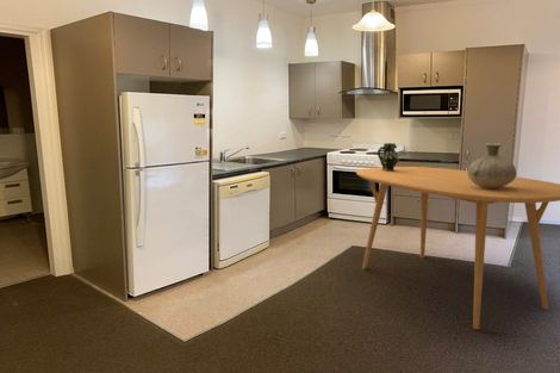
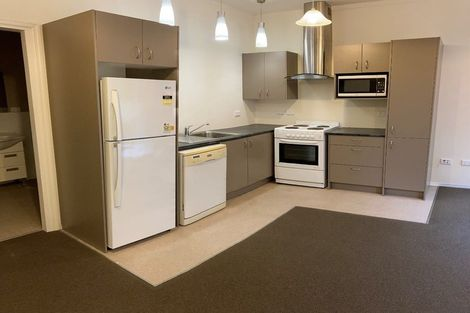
- dining table [355,166,560,330]
- vase [467,143,517,188]
- ceramic pitcher [377,142,399,172]
